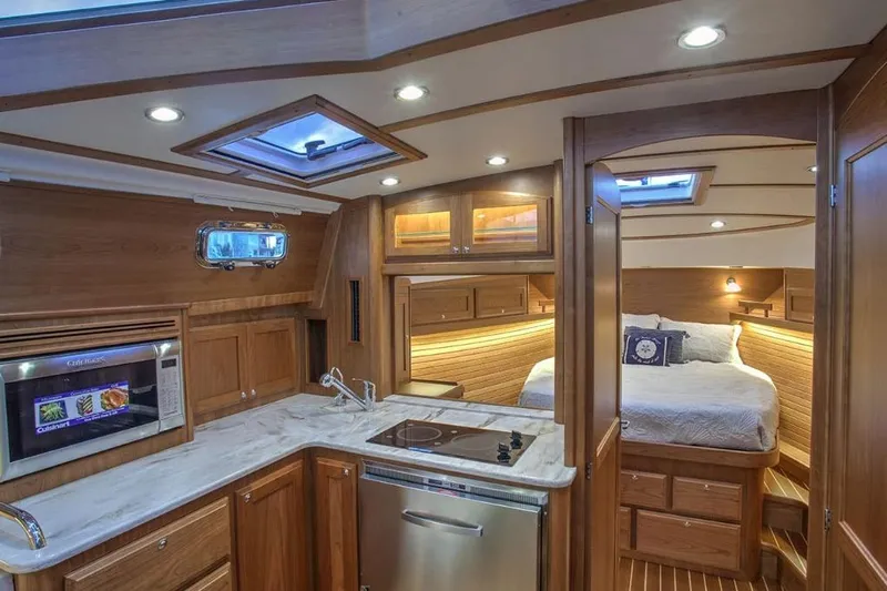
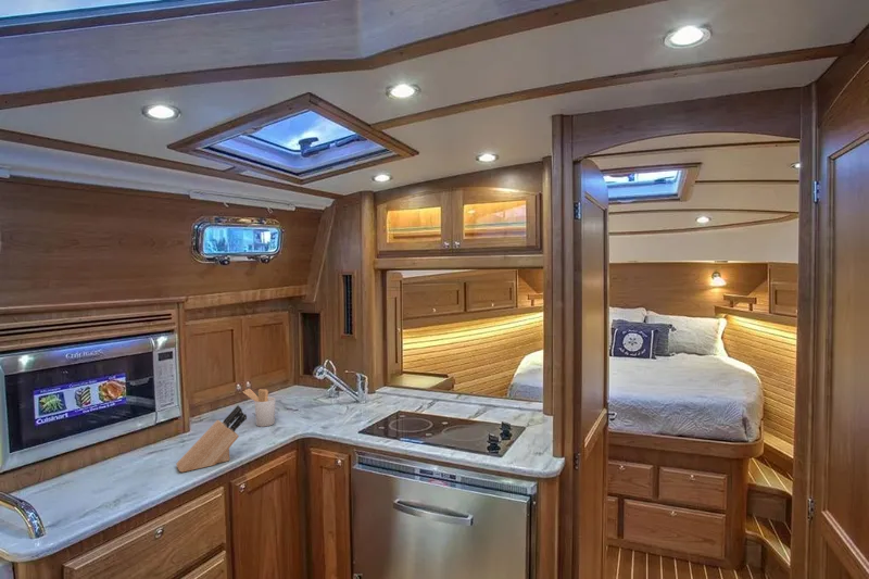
+ utensil holder [242,388,277,428]
+ knife block [175,404,248,474]
